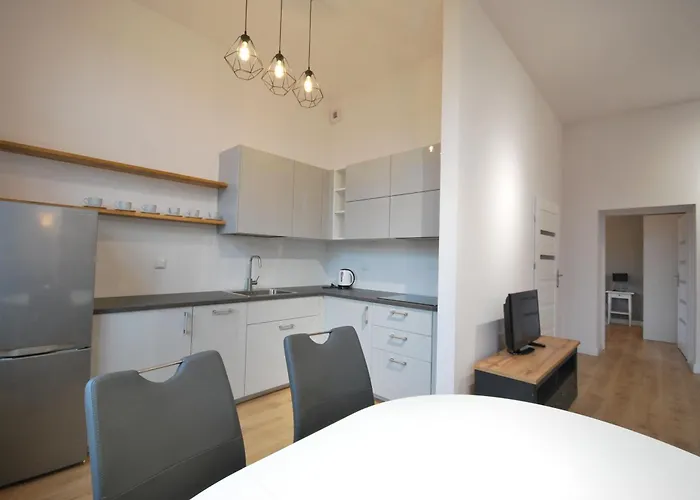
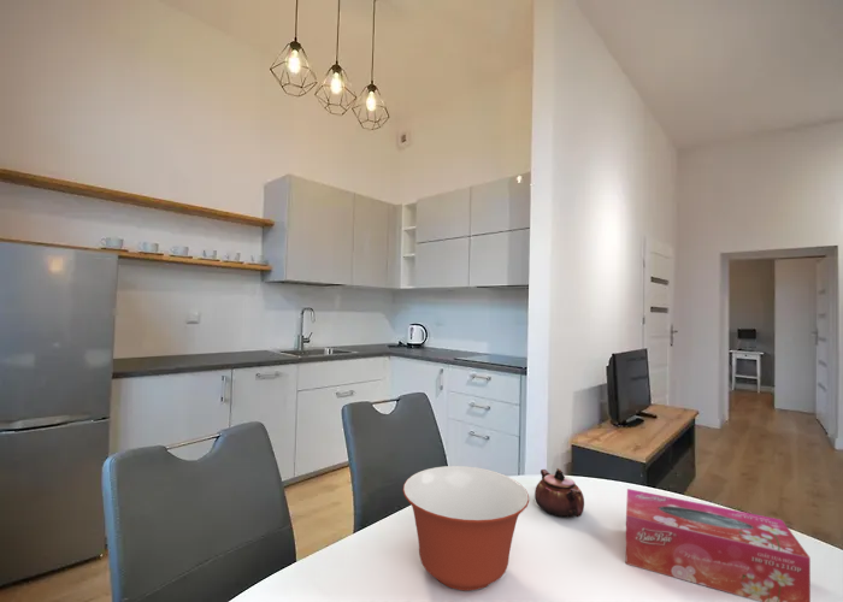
+ teapot [533,467,585,519]
+ mixing bowl [402,465,530,592]
+ tissue box [625,488,812,602]
